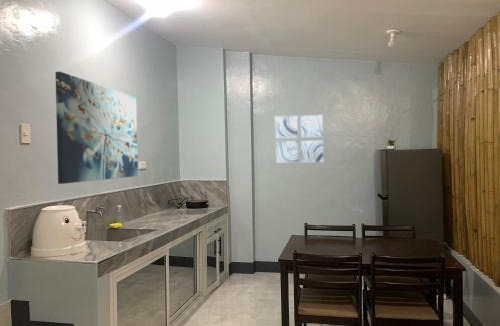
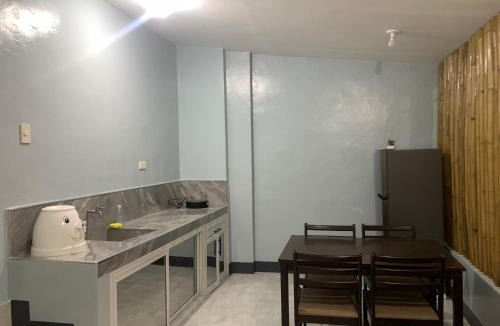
- wall art [54,71,139,185]
- wall art [274,113,325,165]
